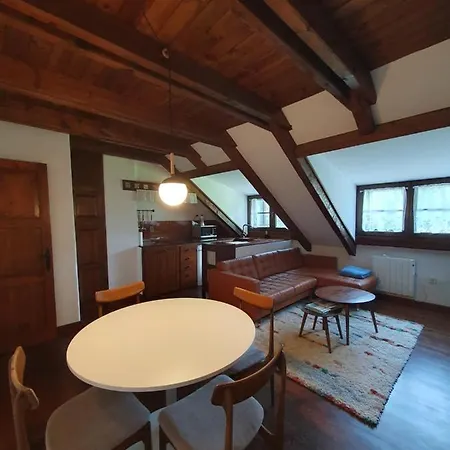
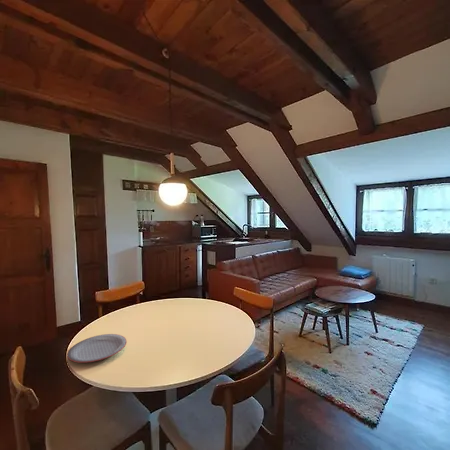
+ plate [66,333,128,364]
